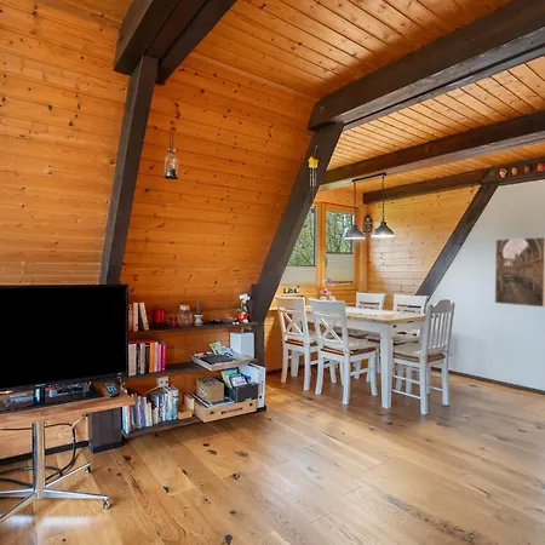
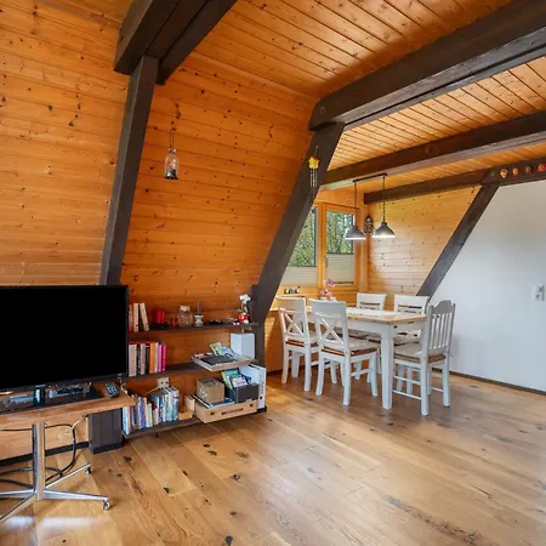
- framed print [494,236,545,309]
